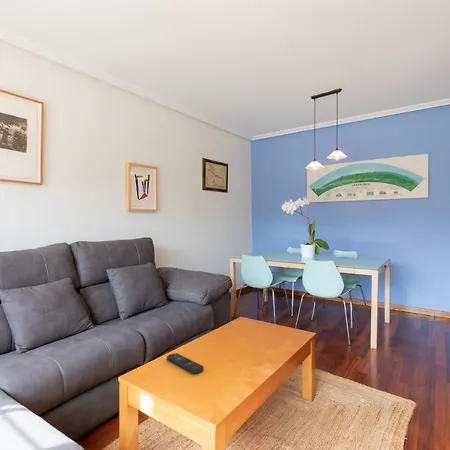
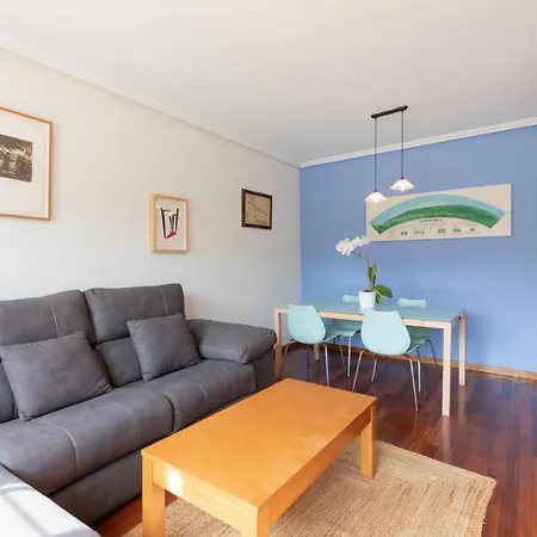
- remote control [166,352,204,375]
